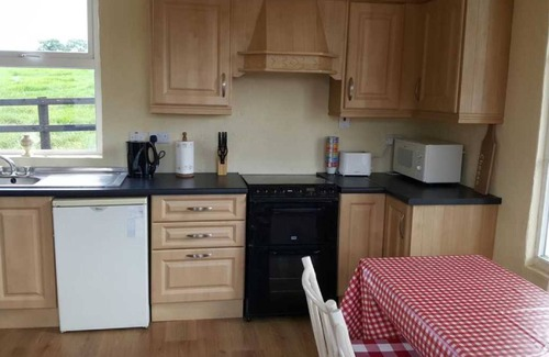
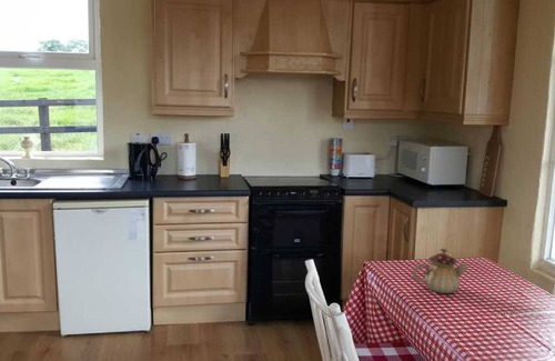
+ teapot [412,248,470,294]
